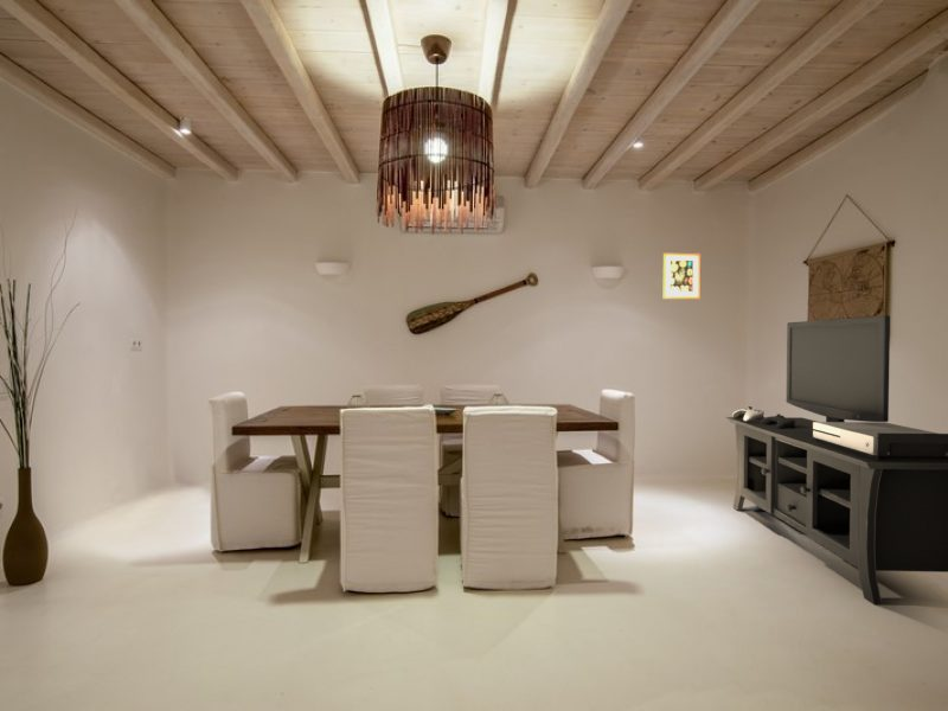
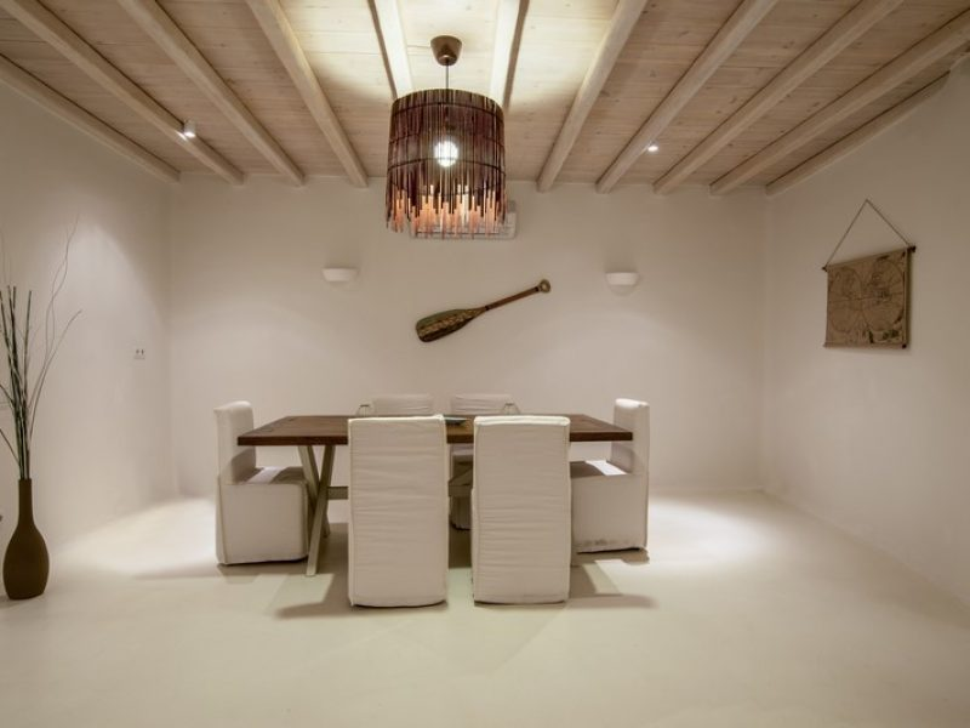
- media console [724,314,948,607]
- wall art [662,252,702,300]
